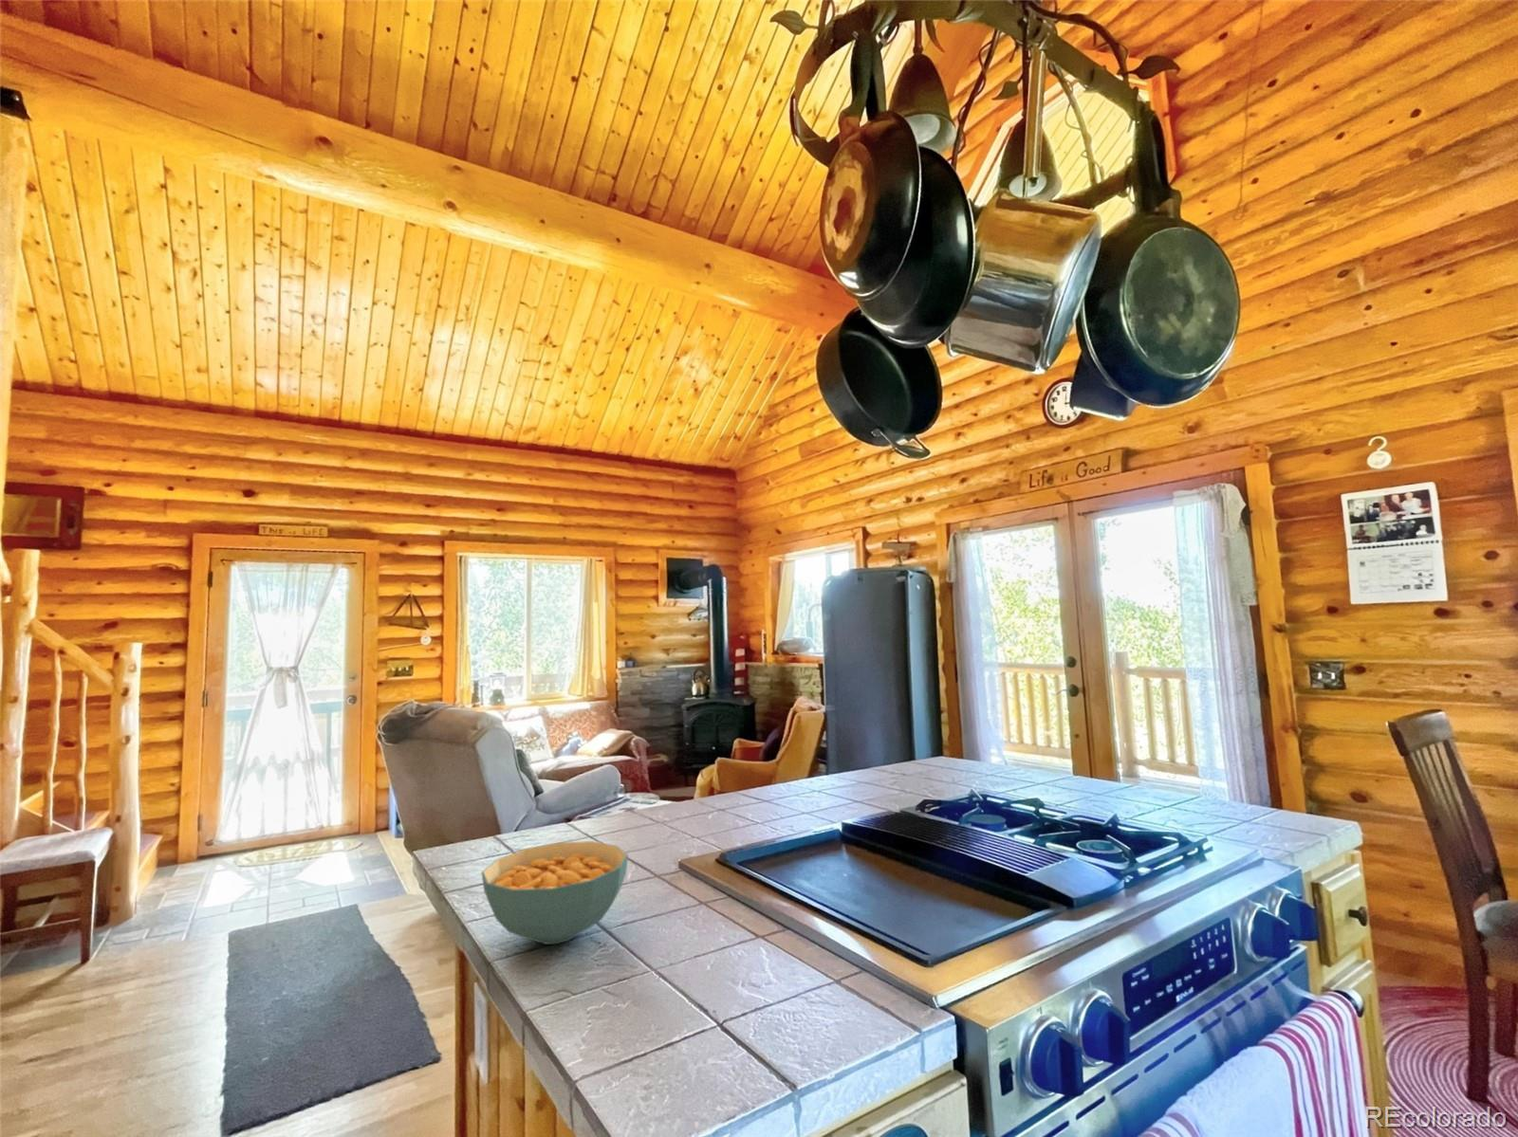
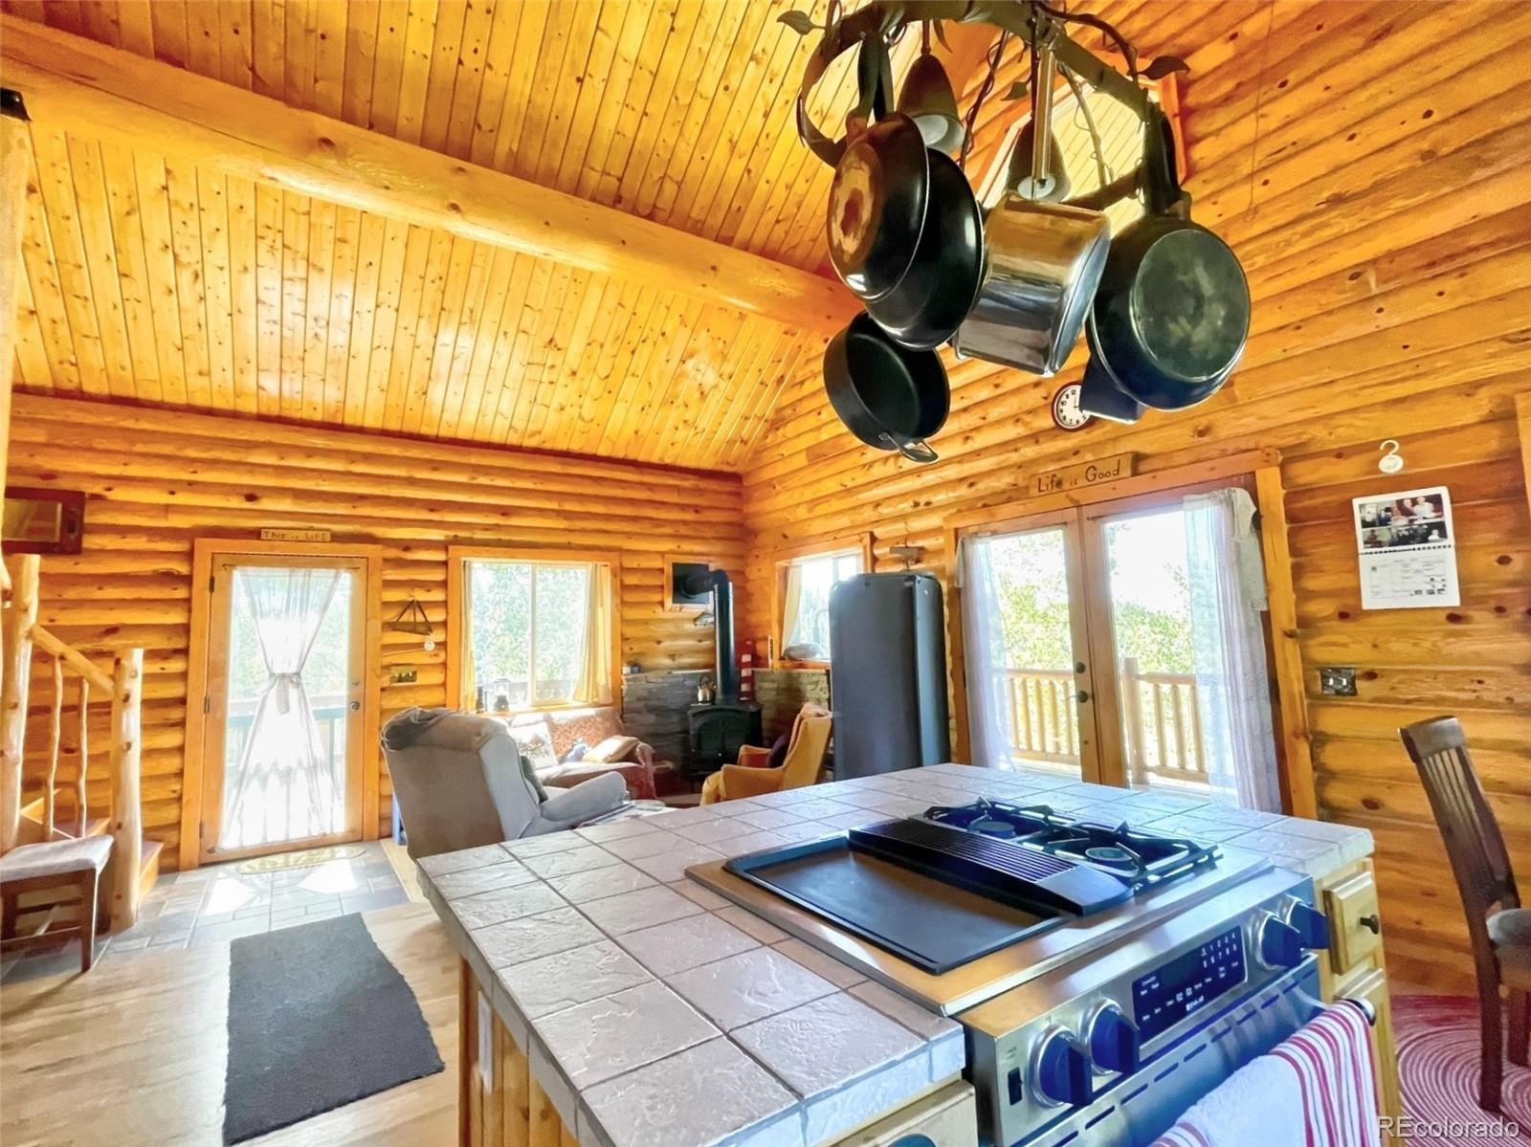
- cereal bowl [481,840,629,946]
